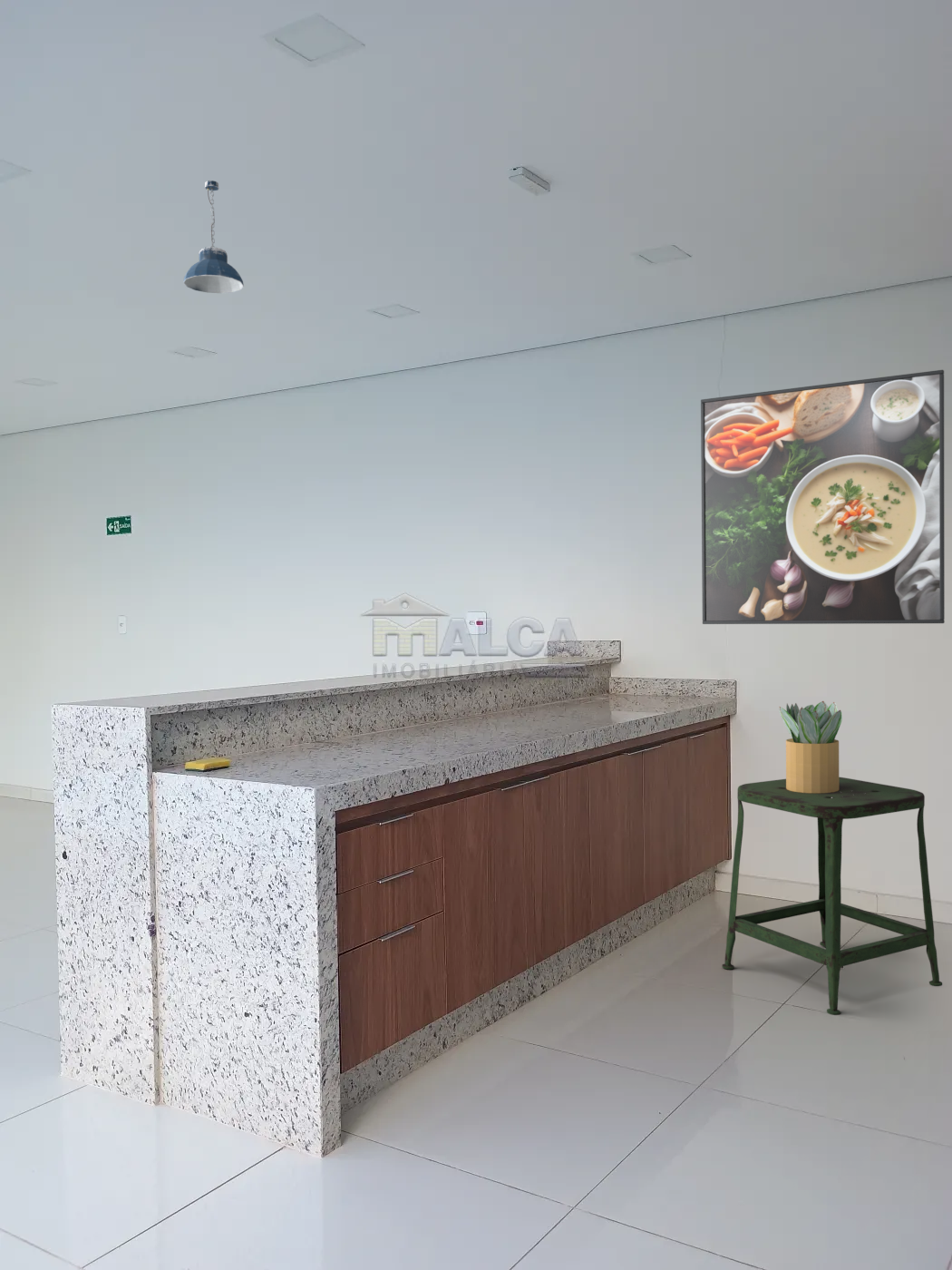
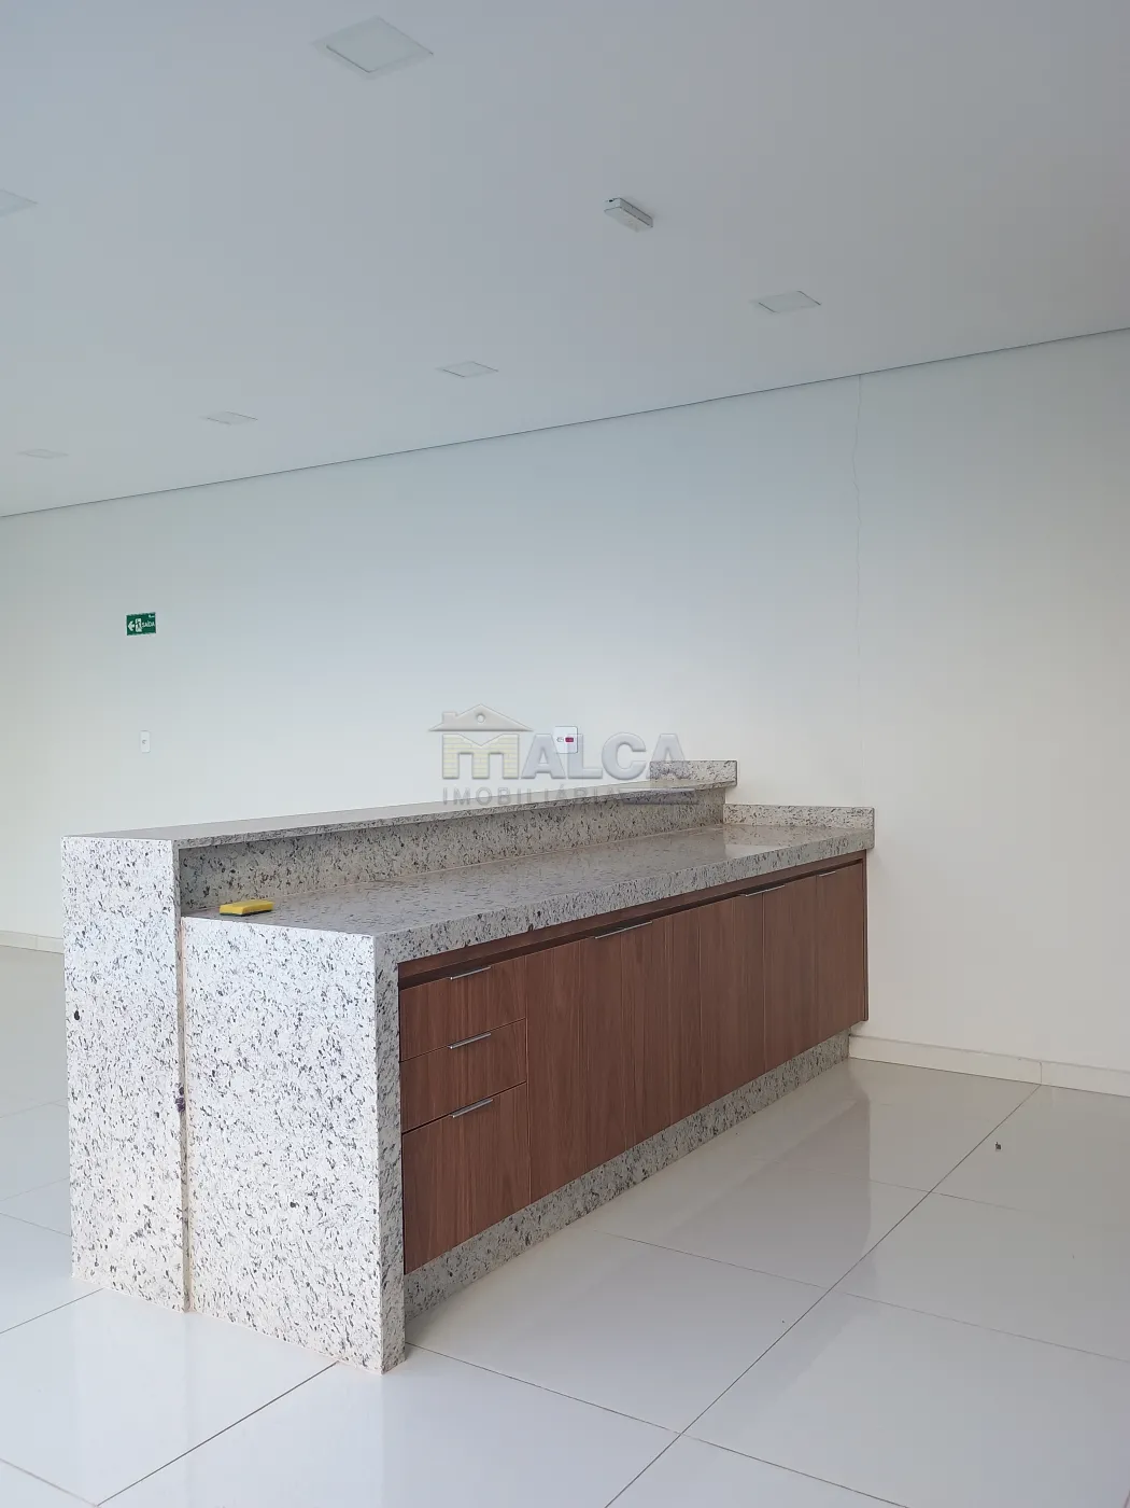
- potted plant [778,700,843,793]
- stool [722,777,943,1016]
- pendant light [182,180,245,294]
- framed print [700,369,946,625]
